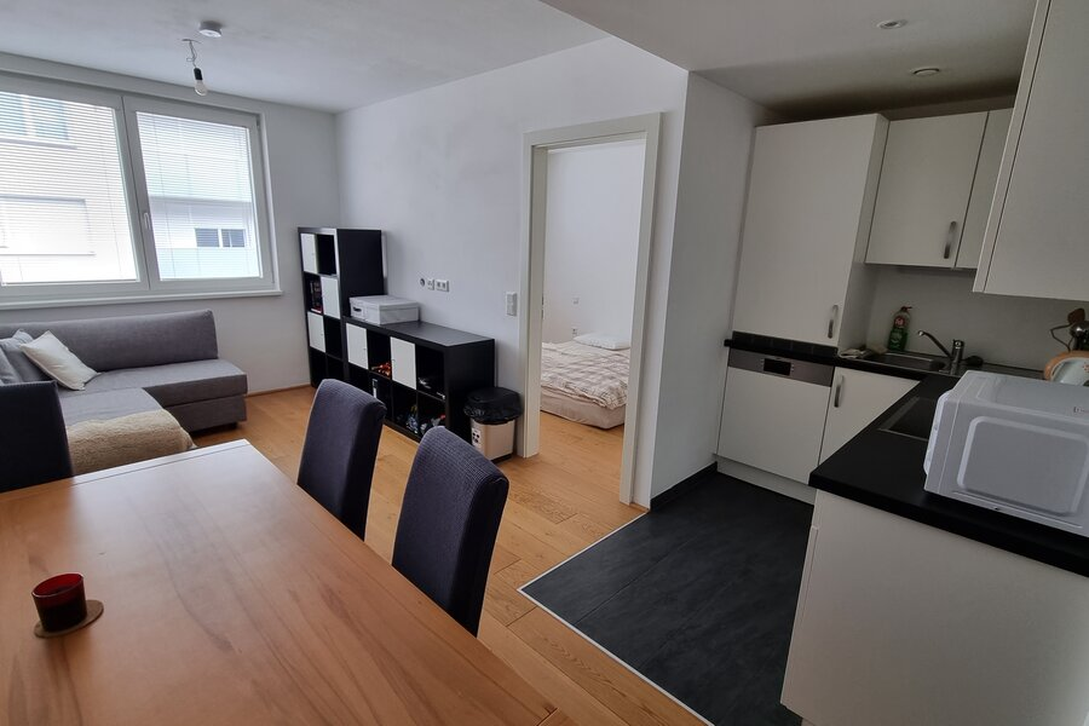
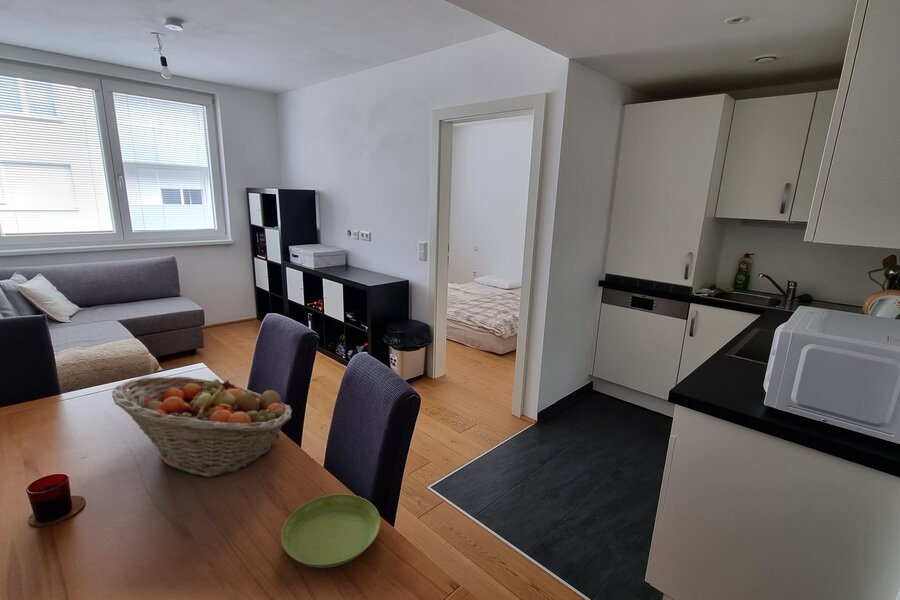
+ saucer [280,493,381,569]
+ fruit basket [111,376,293,478]
